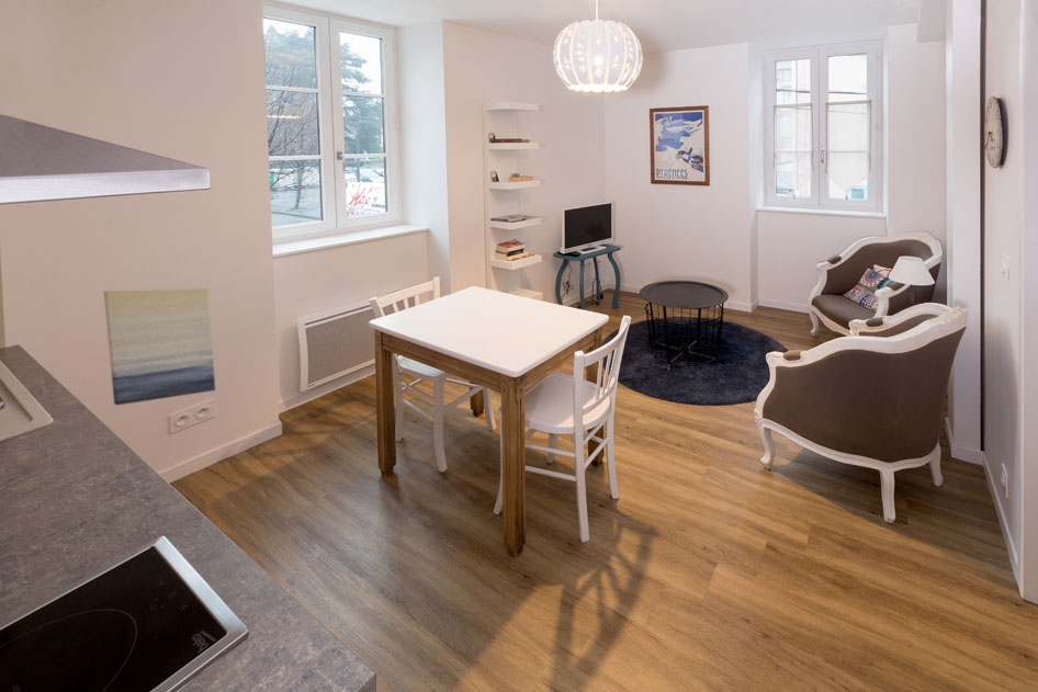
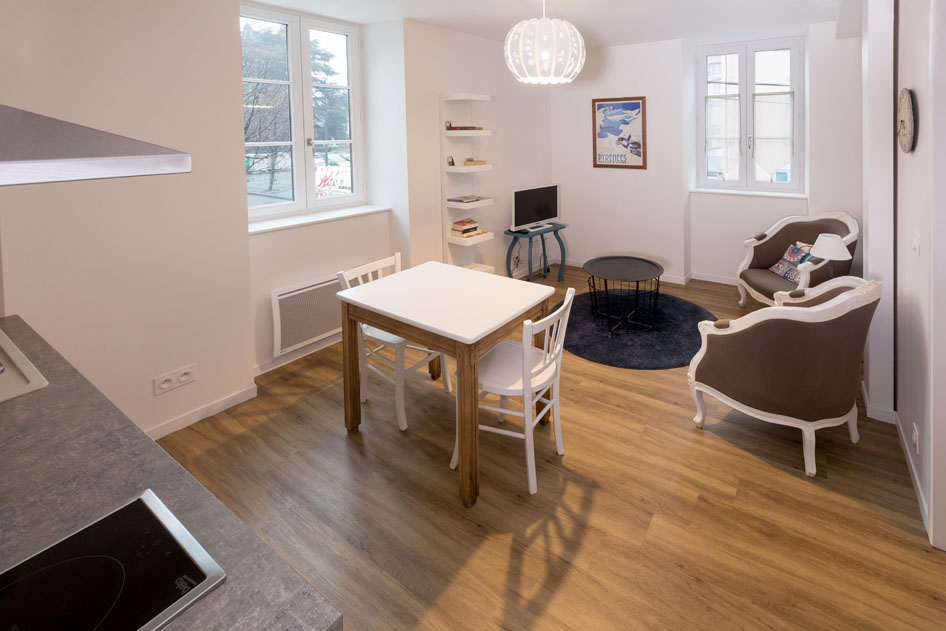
- wall art [102,287,216,406]
